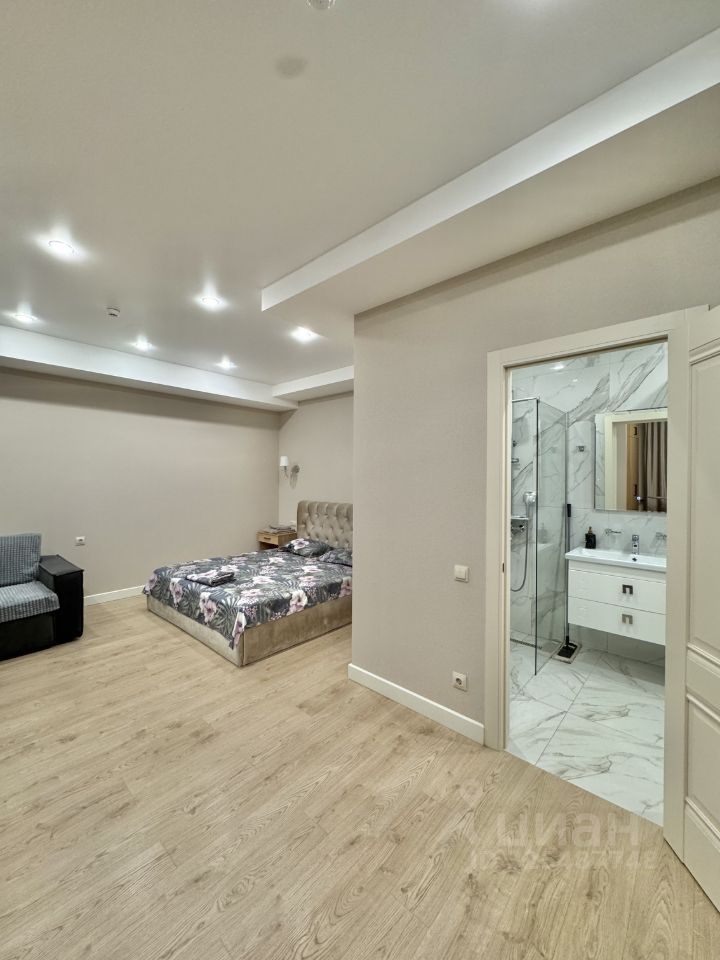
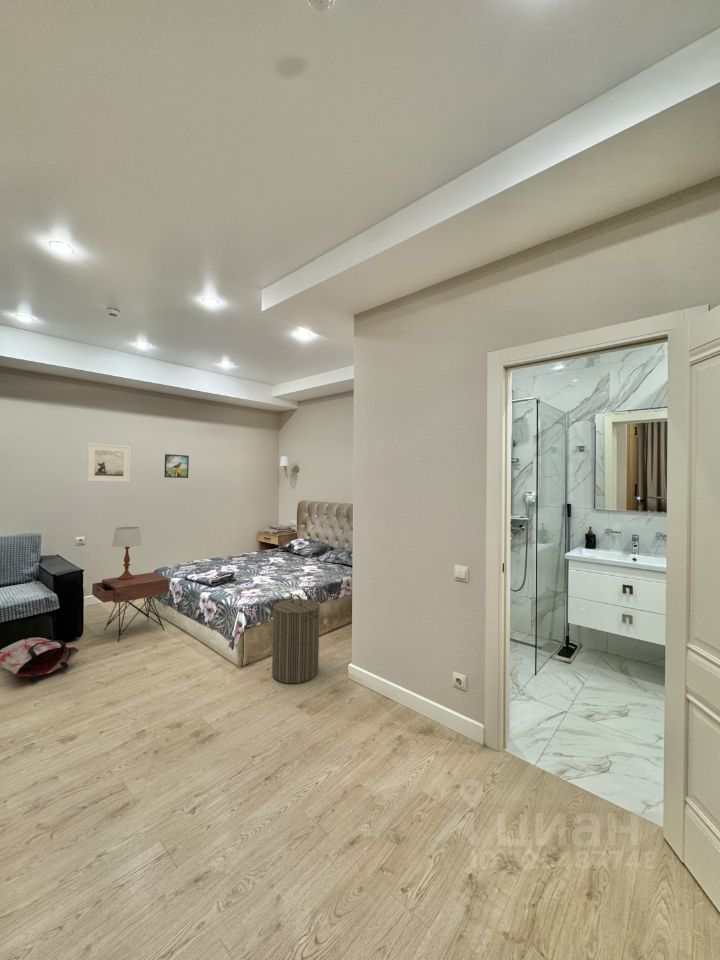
+ bag [0,637,80,682]
+ nightstand [91,571,170,643]
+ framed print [86,442,132,483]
+ laundry hamper [271,593,321,684]
+ table lamp [111,526,143,580]
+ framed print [163,453,190,479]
